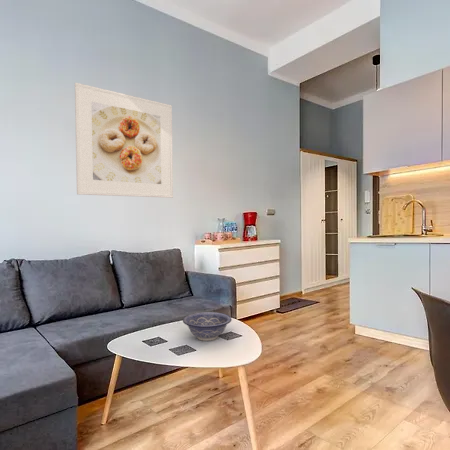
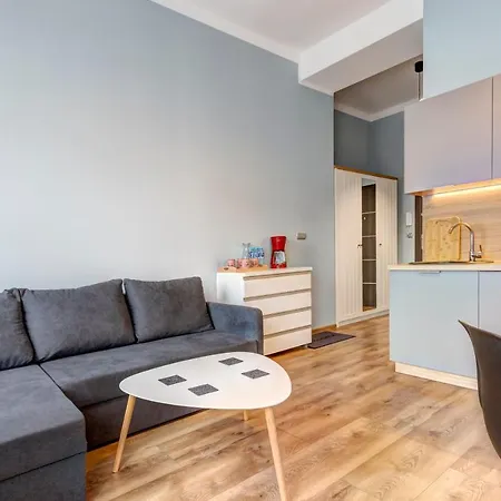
- decorative bowl [182,311,233,342]
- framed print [74,82,174,199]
